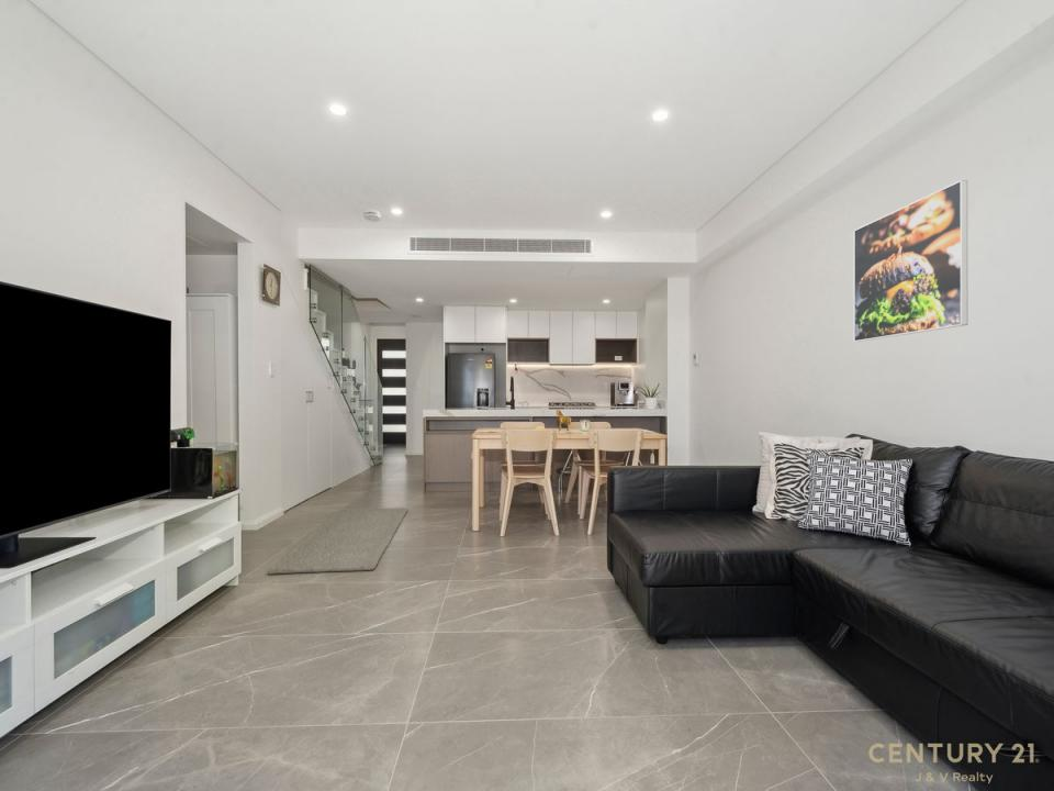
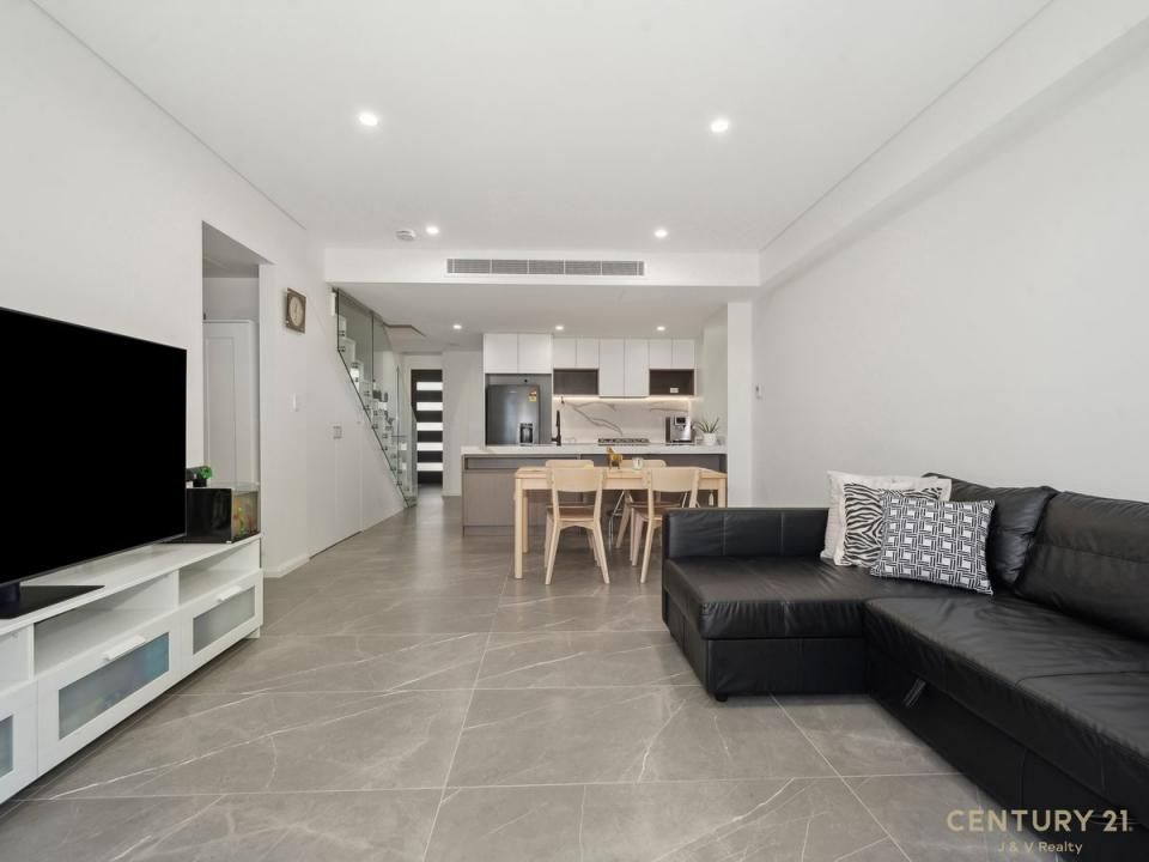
- rug [267,506,408,576]
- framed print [853,179,968,343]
